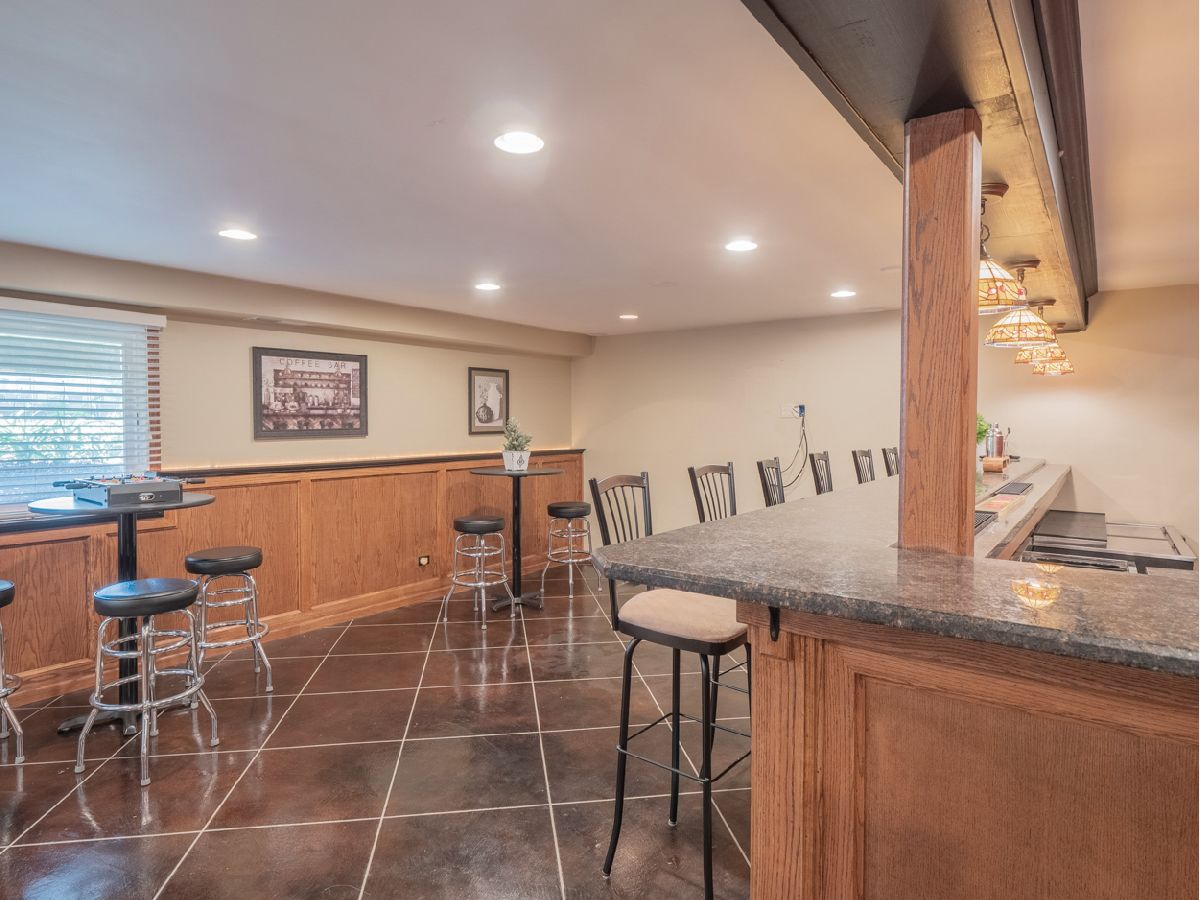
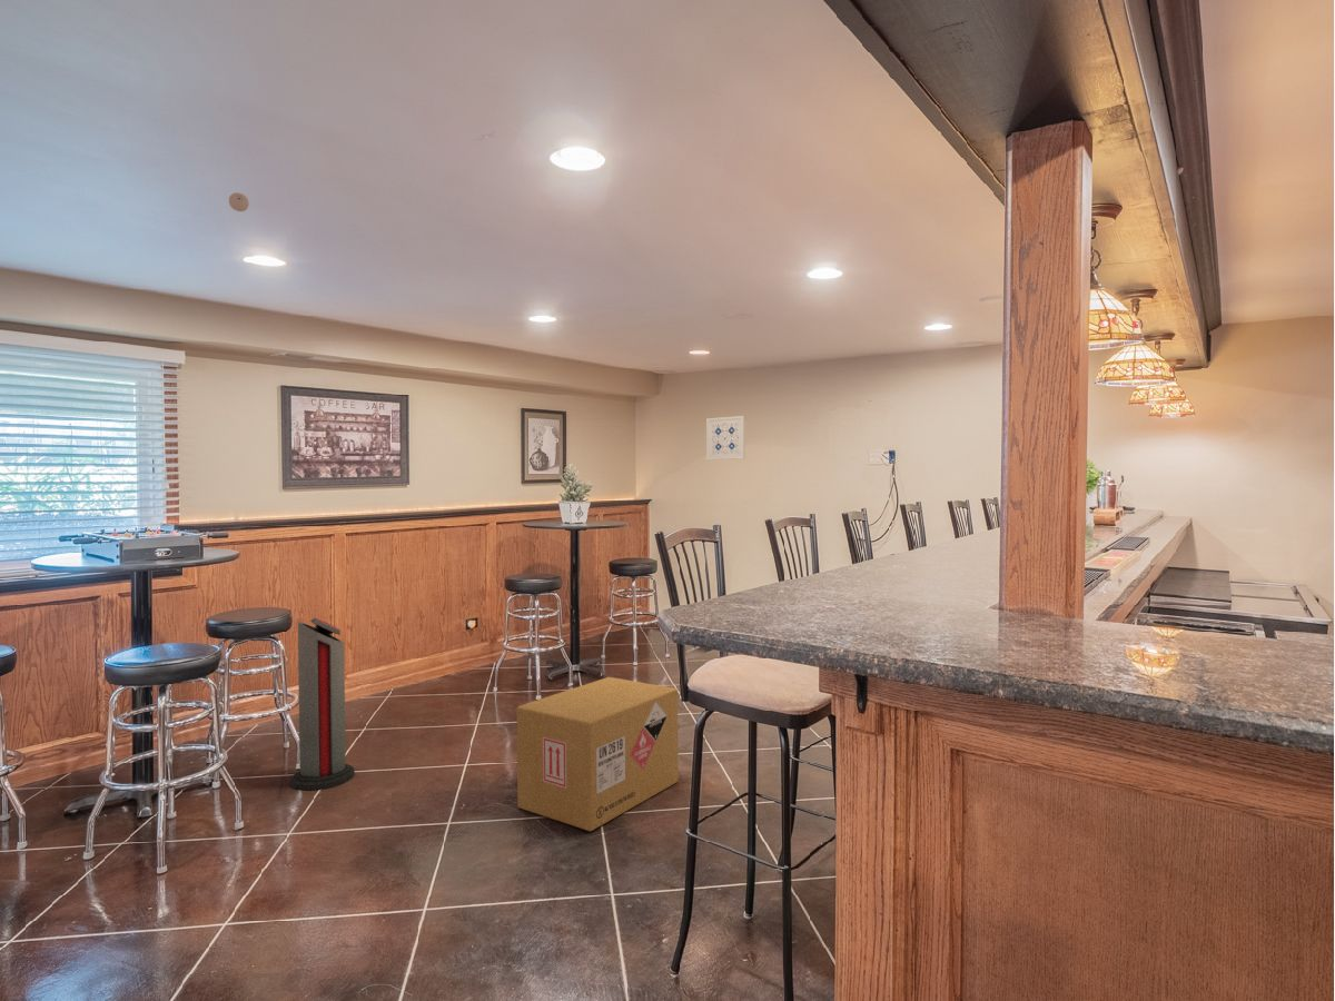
+ cardboard box [515,676,680,832]
+ wall art [705,415,746,462]
+ eyeball [228,191,250,212]
+ air purifier [289,617,356,791]
